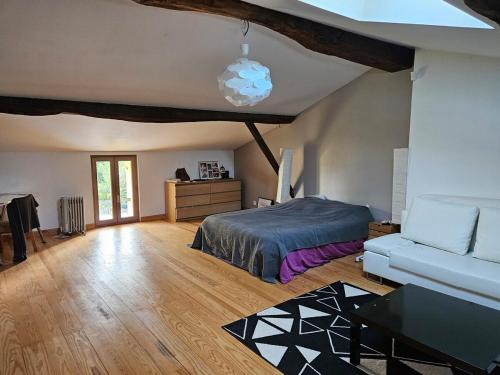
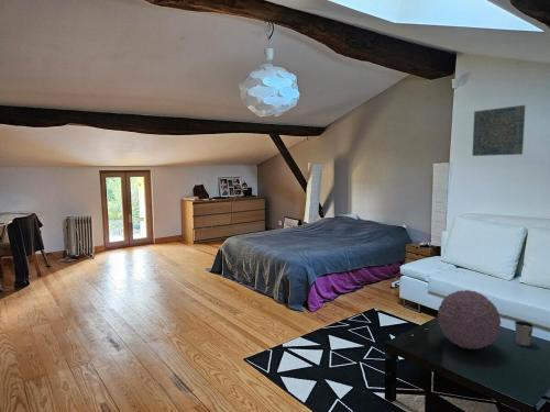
+ decorative orb [437,289,502,350]
+ dixie cup [514,320,535,347]
+ wall art [471,104,526,157]
